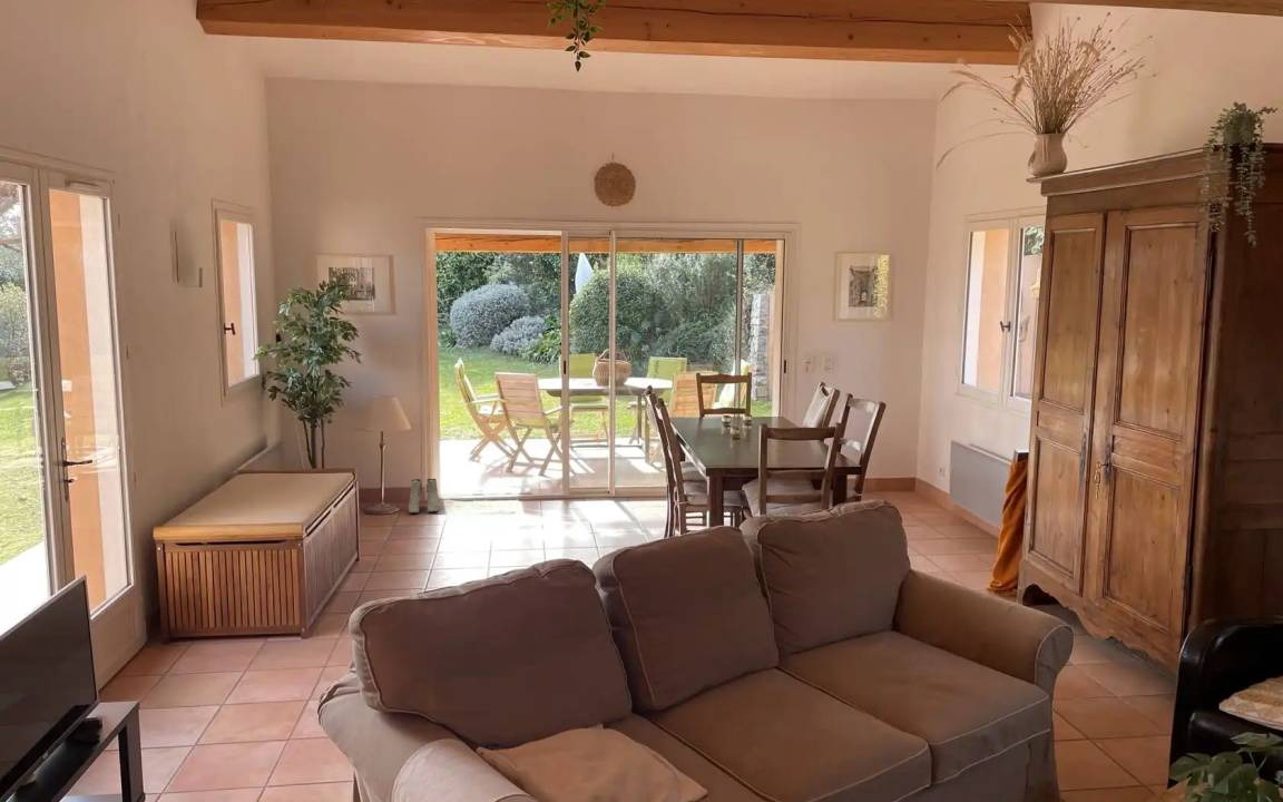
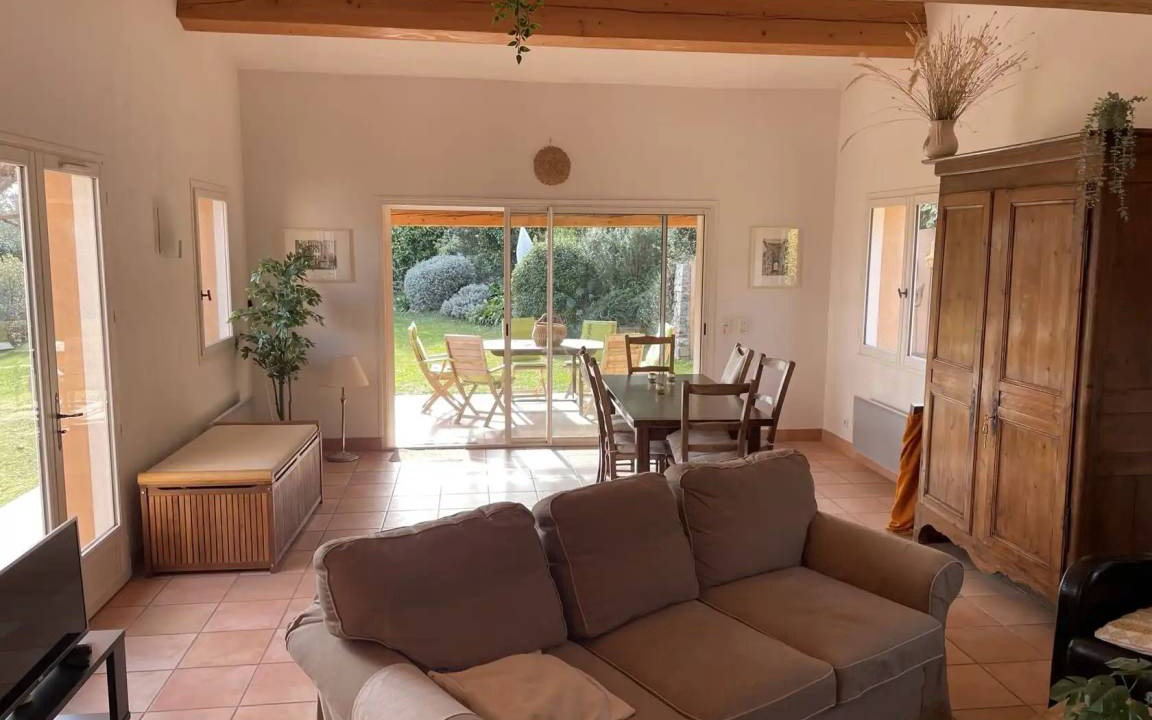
- boots [408,478,440,515]
